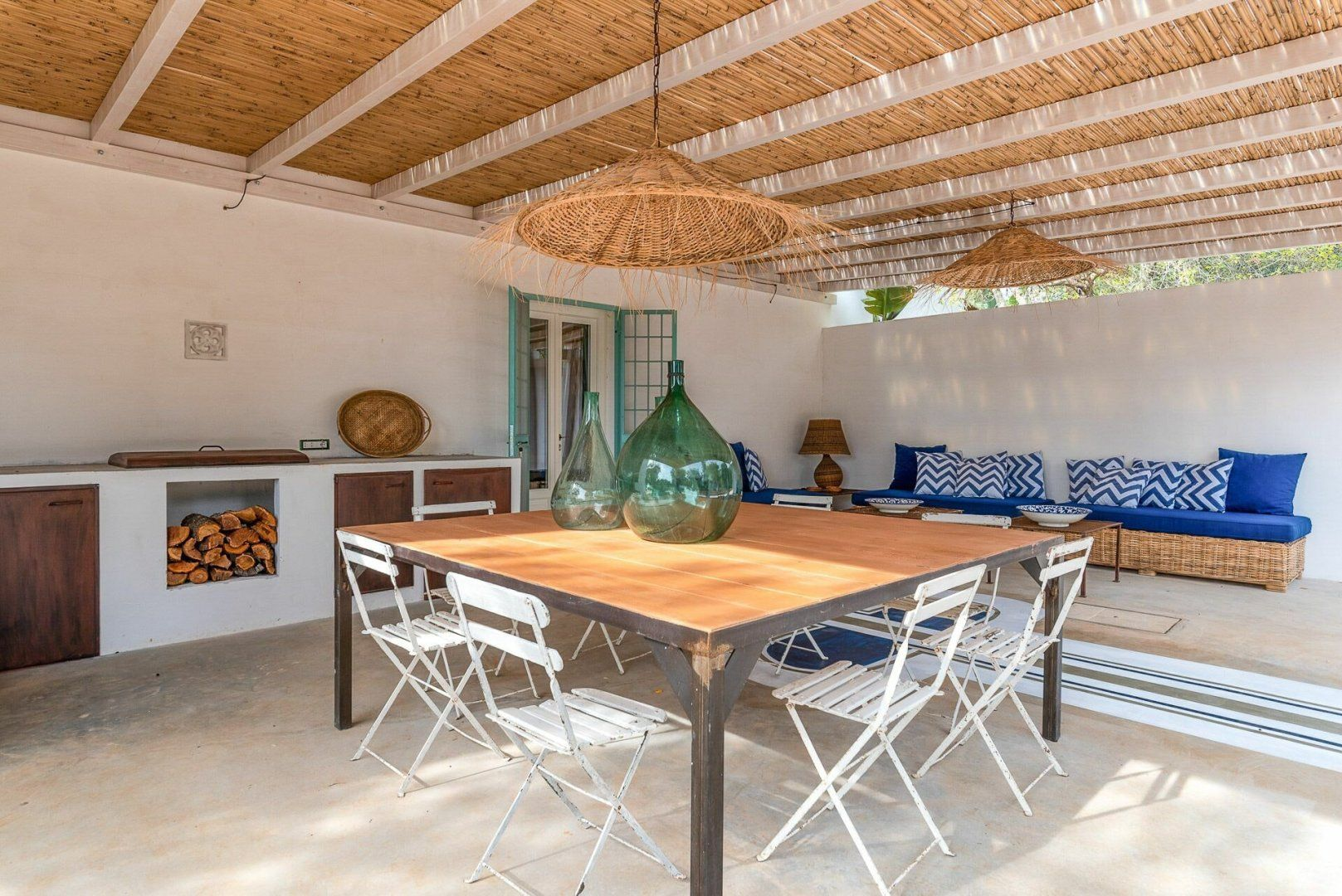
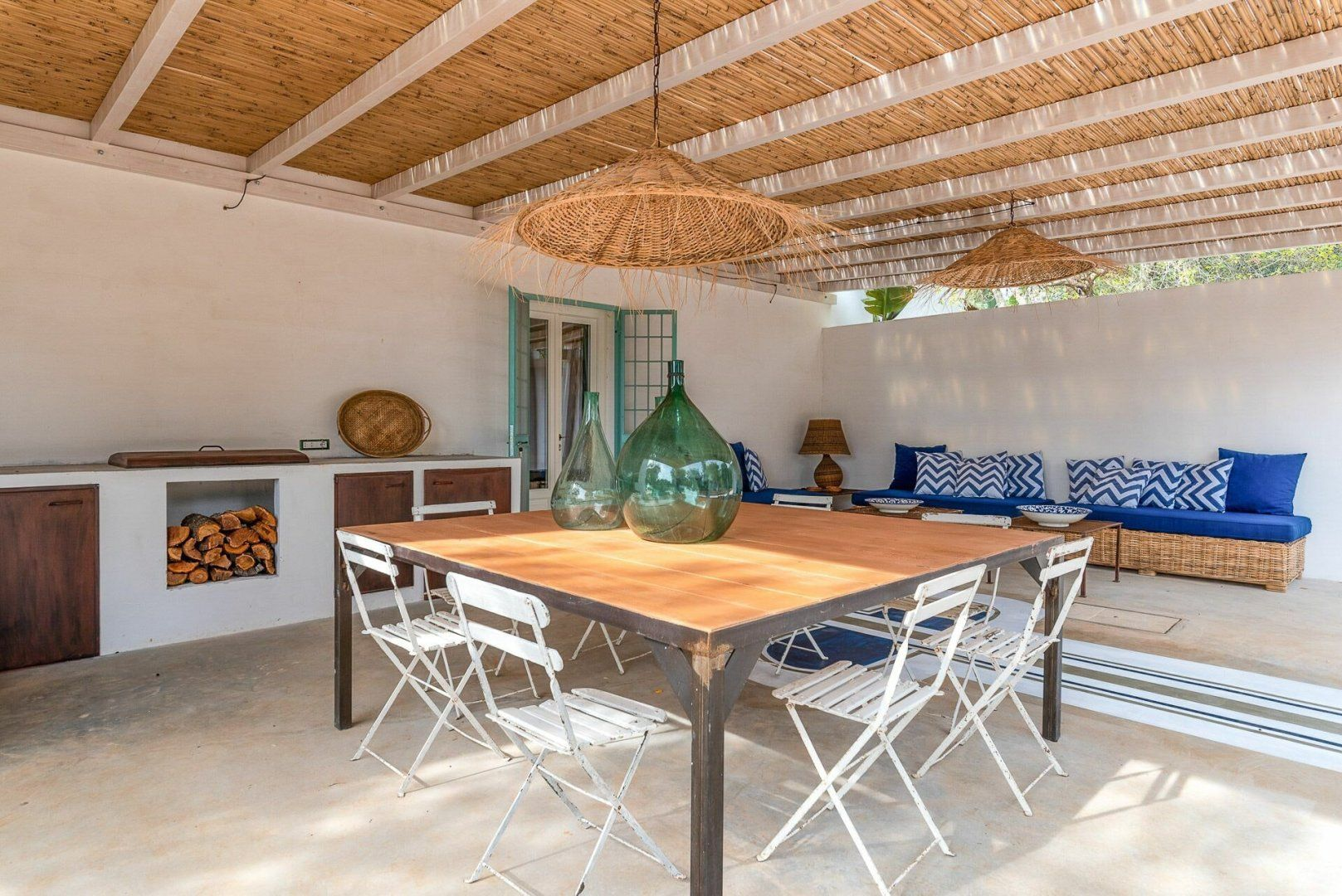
- wall ornament [183,318,229,362]
